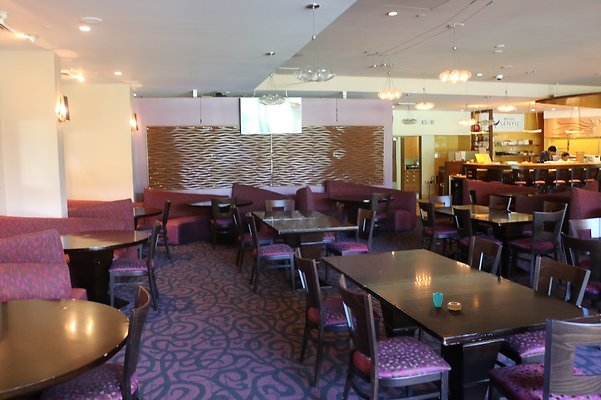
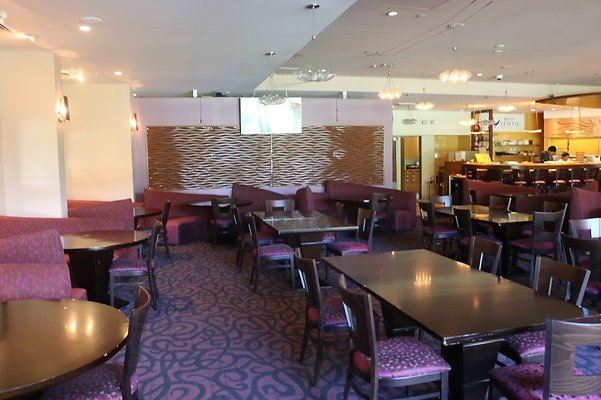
- cup [432,292,463,311]
